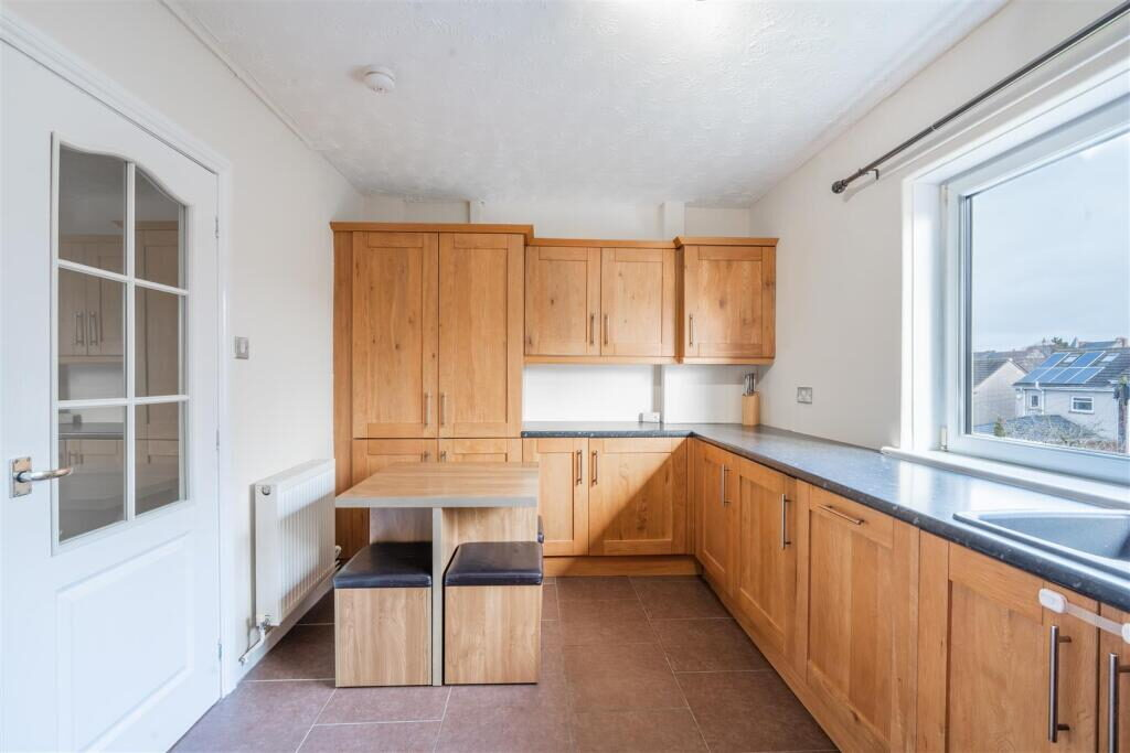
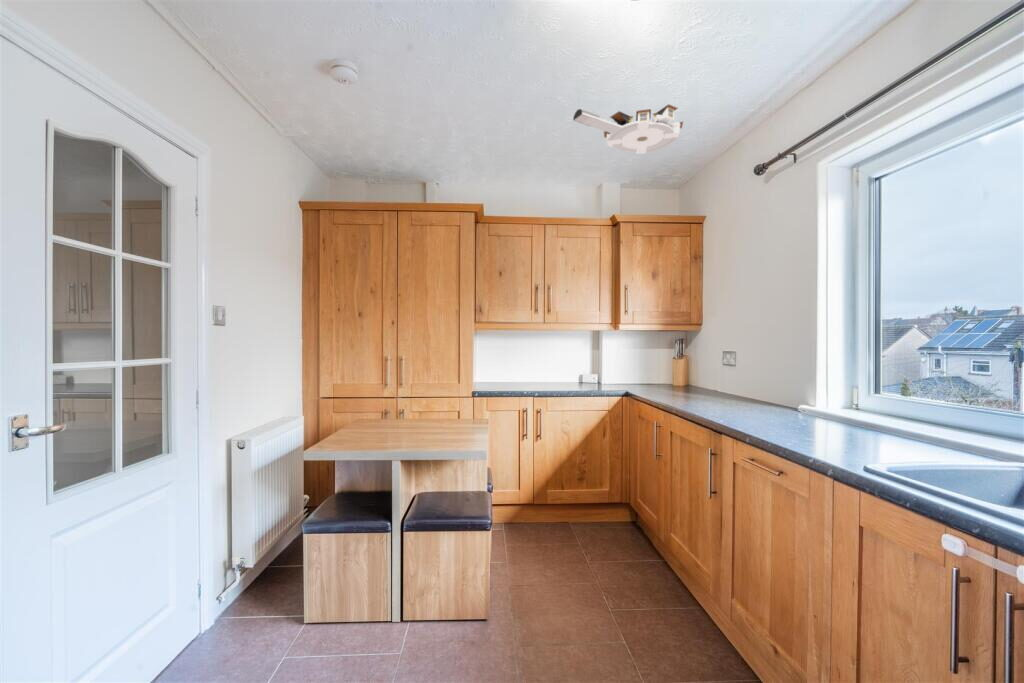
+ architectural model [572,103,684,155]
